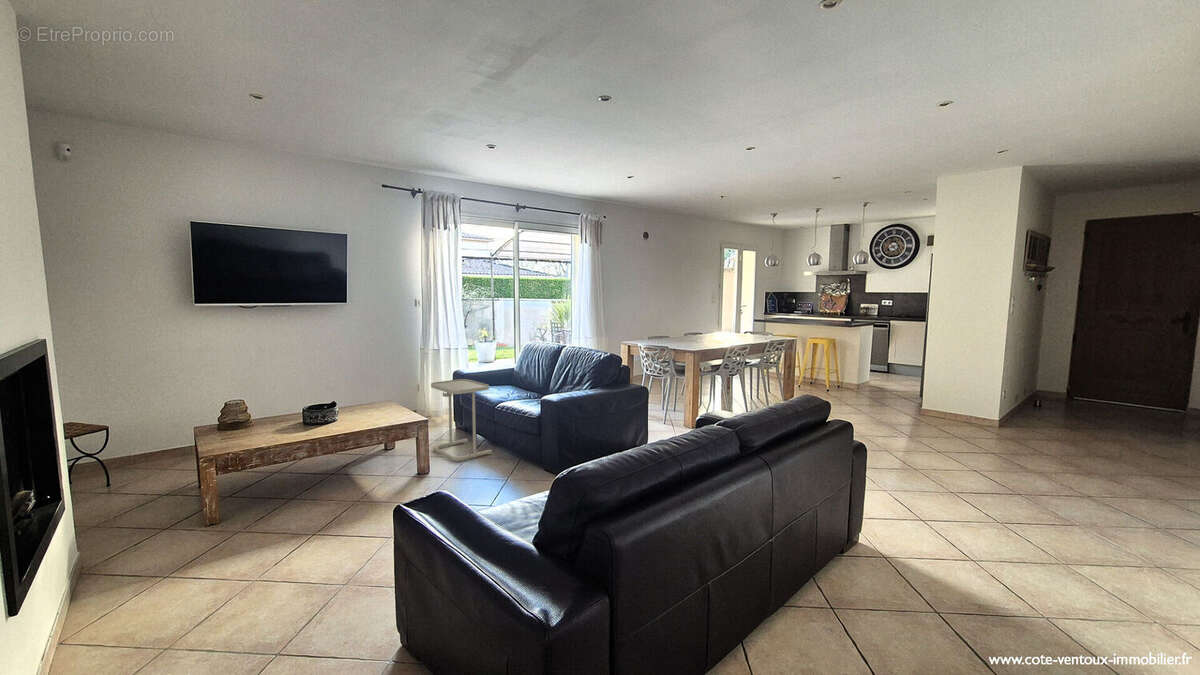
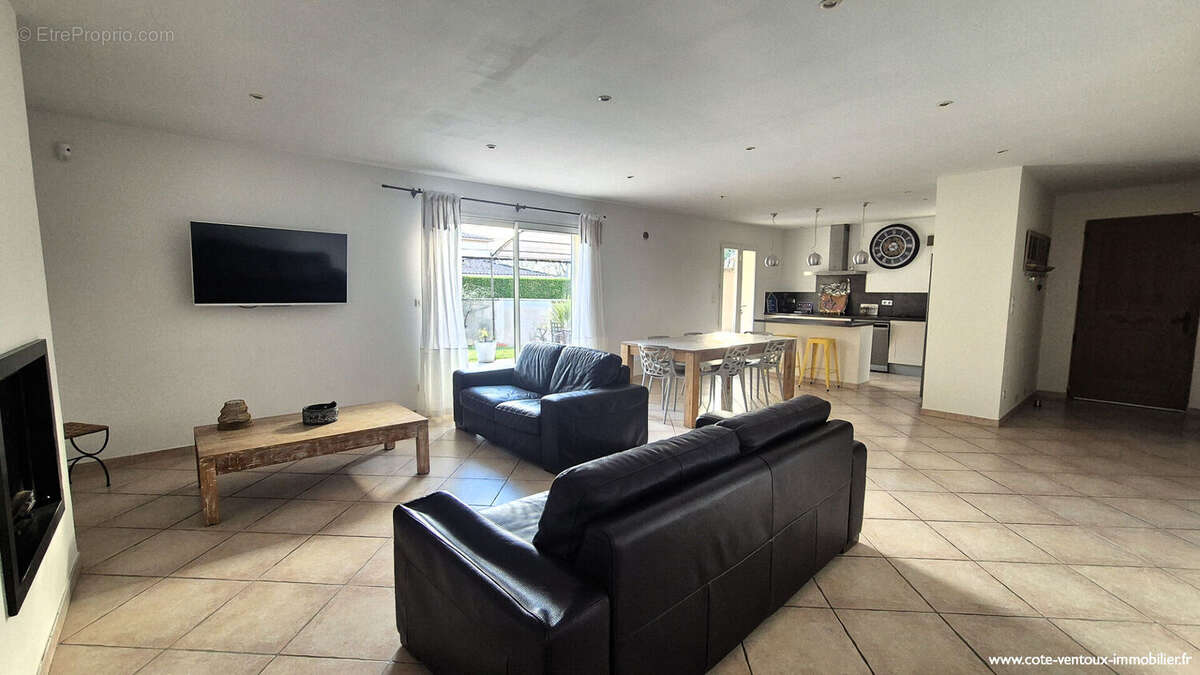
- side table [430,378,493,462]
